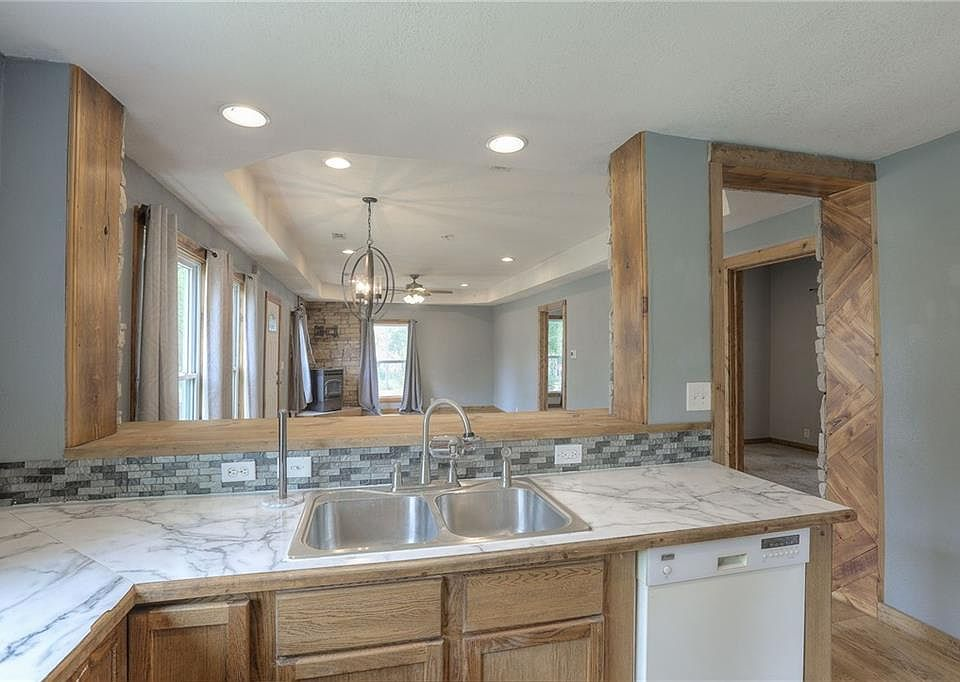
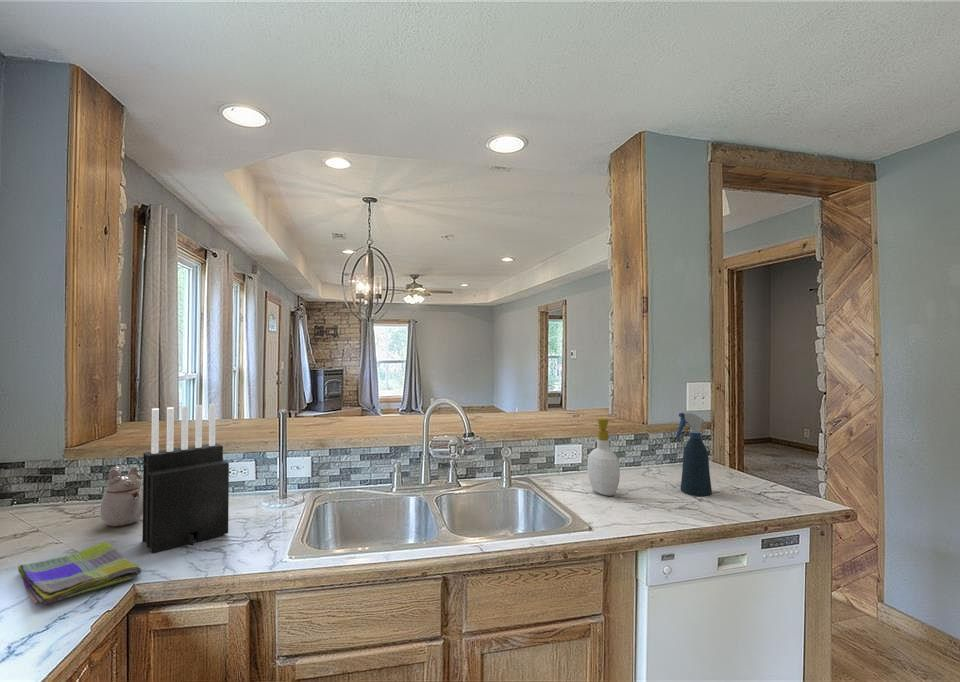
+ soap bottle [587,417,621,497]
+ teapot [99,465,143,528]
+ dish towel [17,541,142,606]
+ knife block [141,403,230,554]
+ spray bottle [675,412,713,497]
